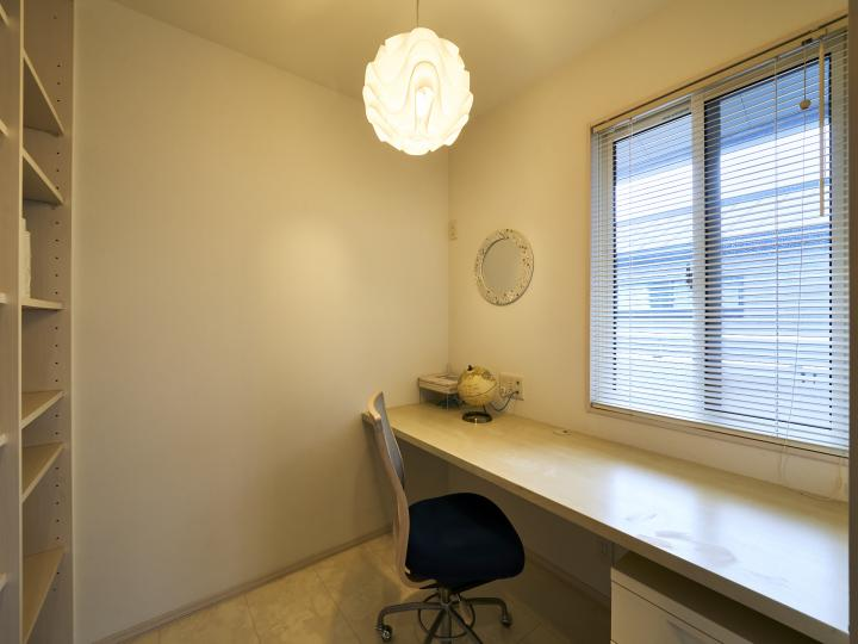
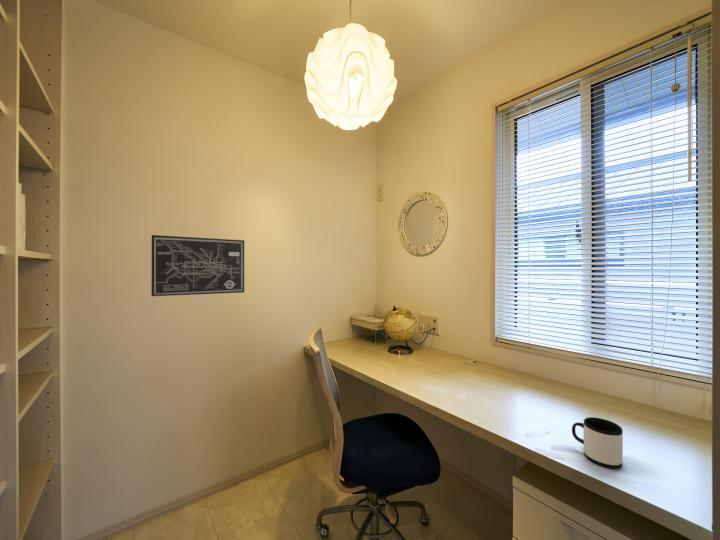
+ wall art [151,234,245,297]
+ mug [571,416,624,469]
